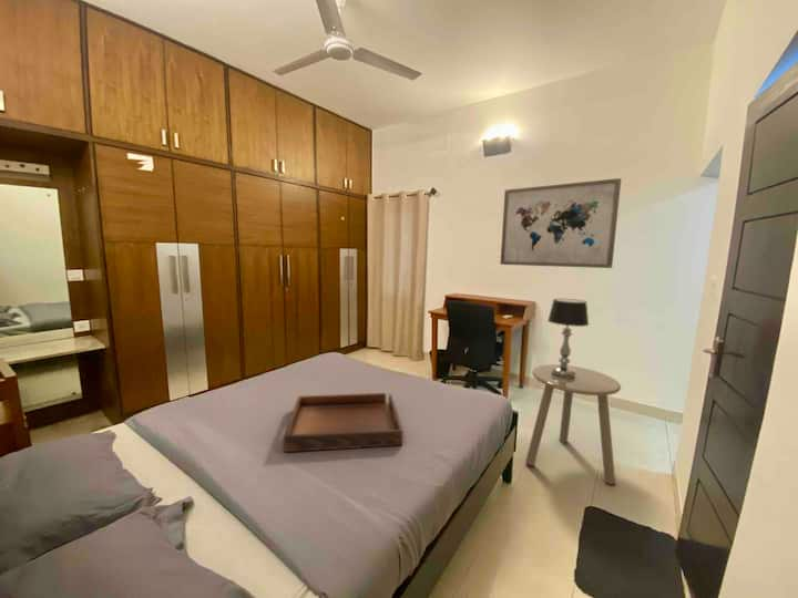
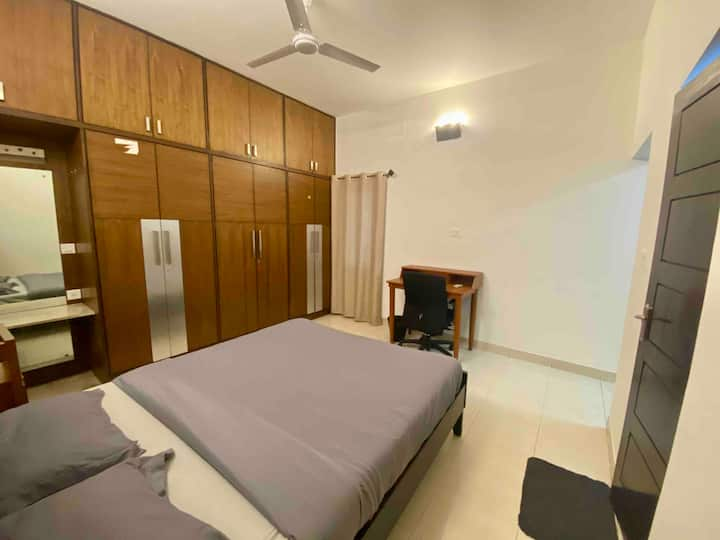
- wall art [499,177,622,269]
- serving tray [283,392,403,453]
- table lamp [546,298,590,378]
- side table [524,363,622,485]
